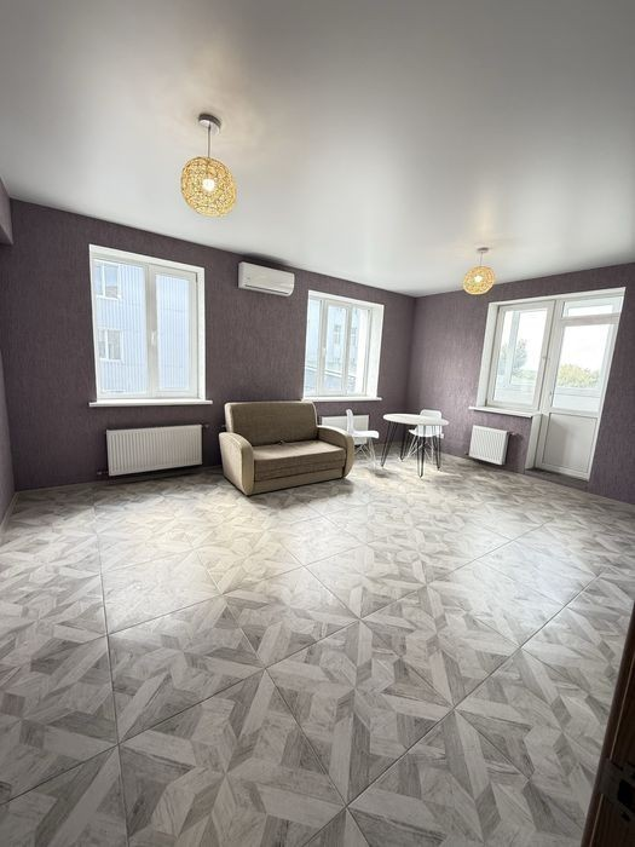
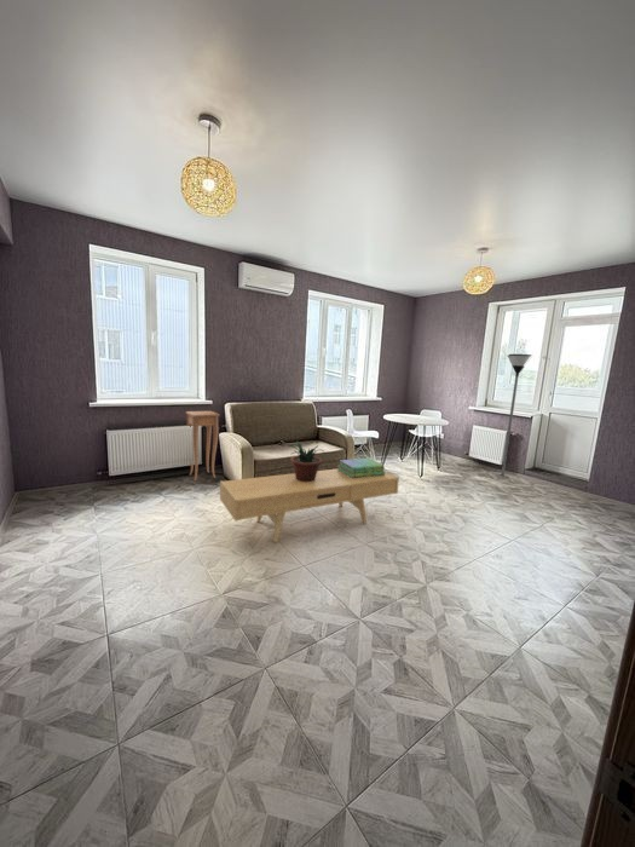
+ potted plant [289,440,327,482]
+ tv console [219,467,400,544]
+ floor lamp [501,353,535,477]
+ side table [185,410,221,482]
+ stack of books [337,457,386,478]
